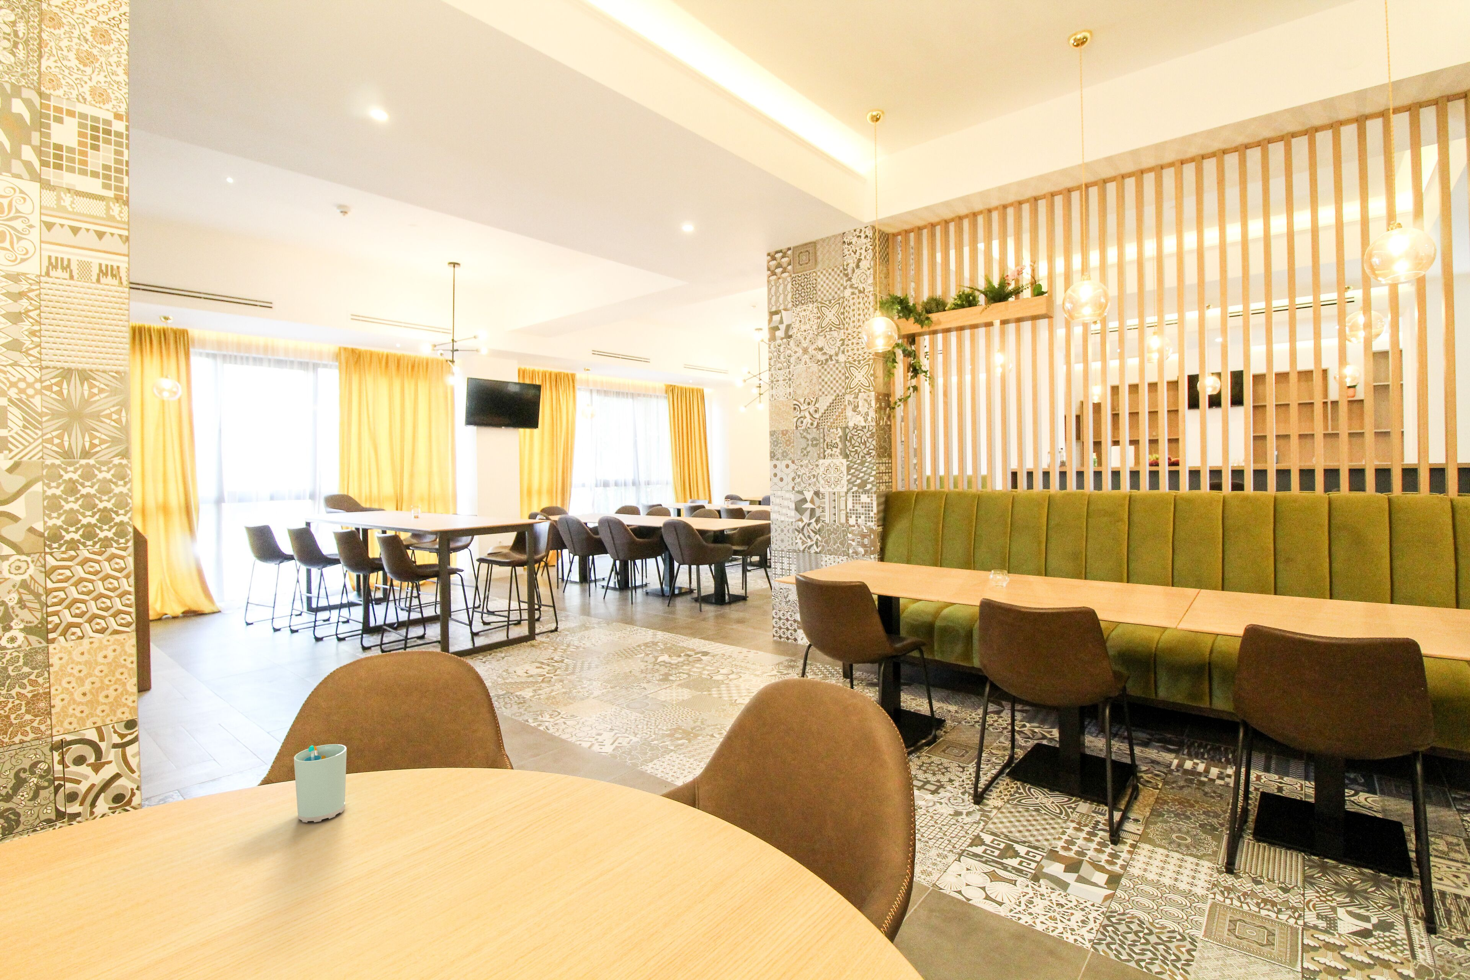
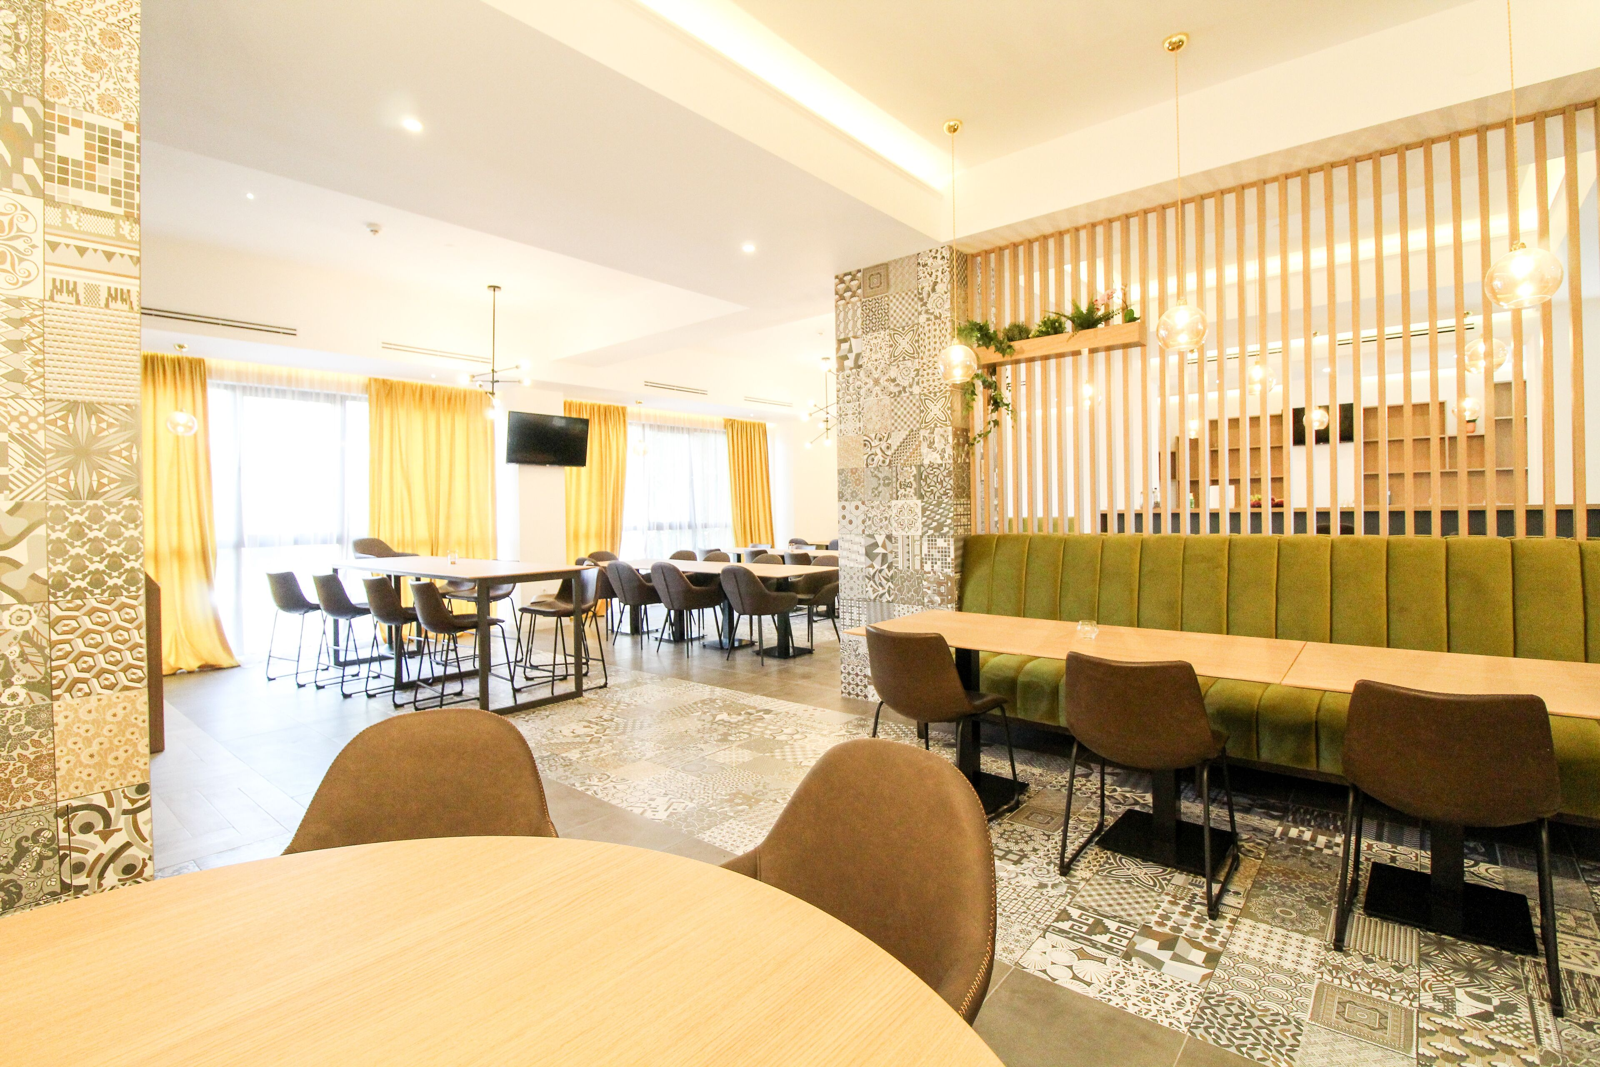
- cup [293,744,347,822]
